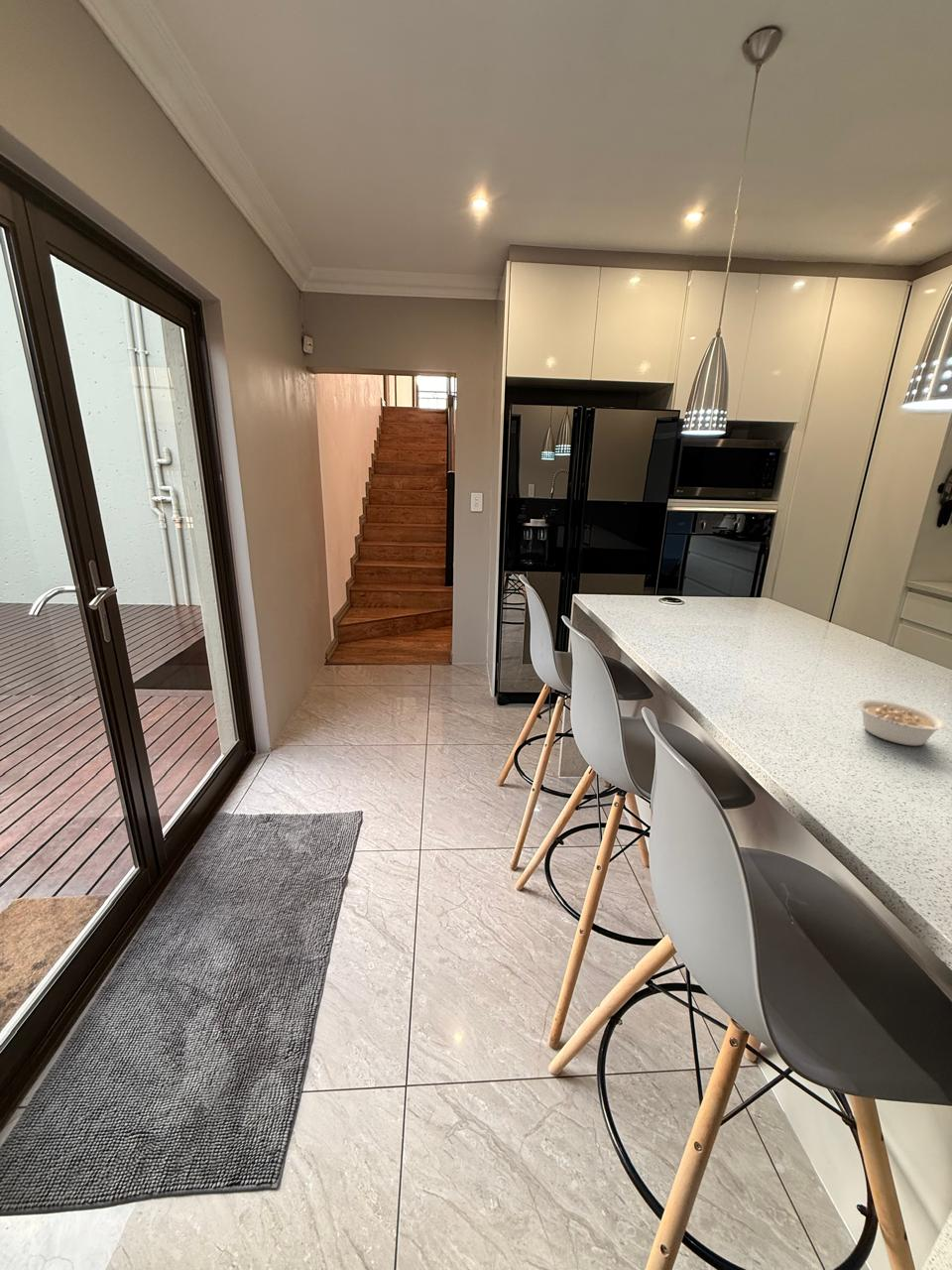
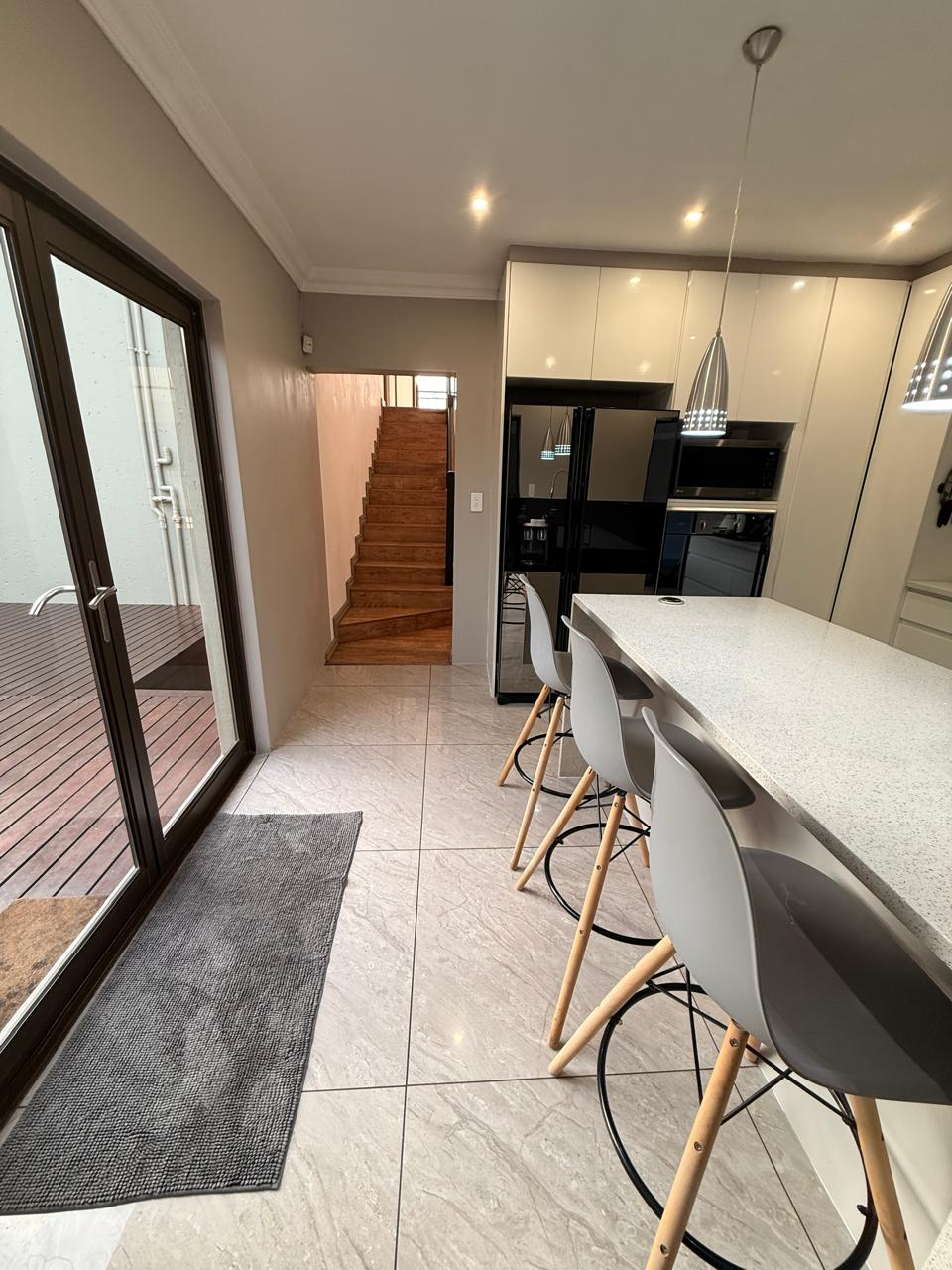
- legume [856,699,952,746]
